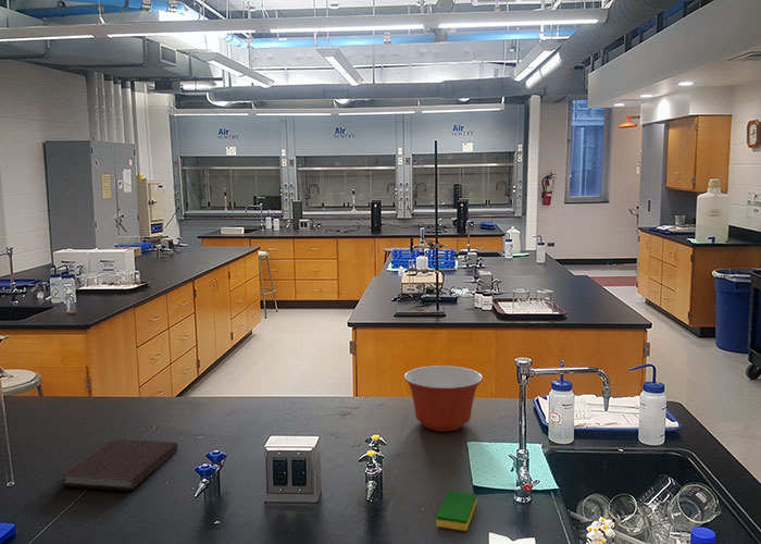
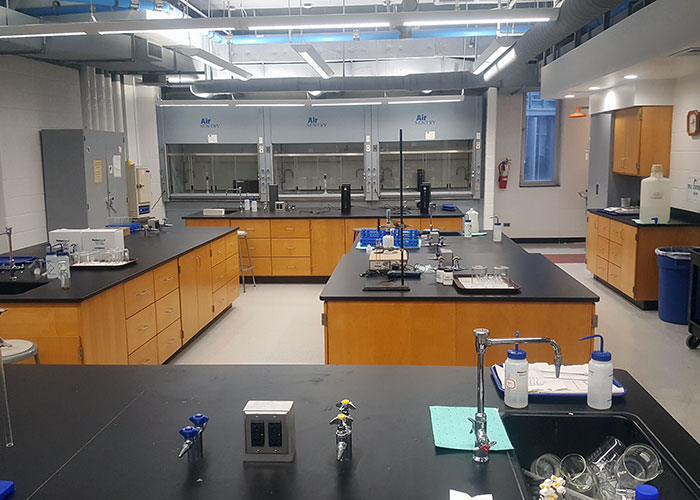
- mixing bowl [403,364,484,432]
- notebook [58,437,178,492]
- dish sponge [436,490,477,532]
